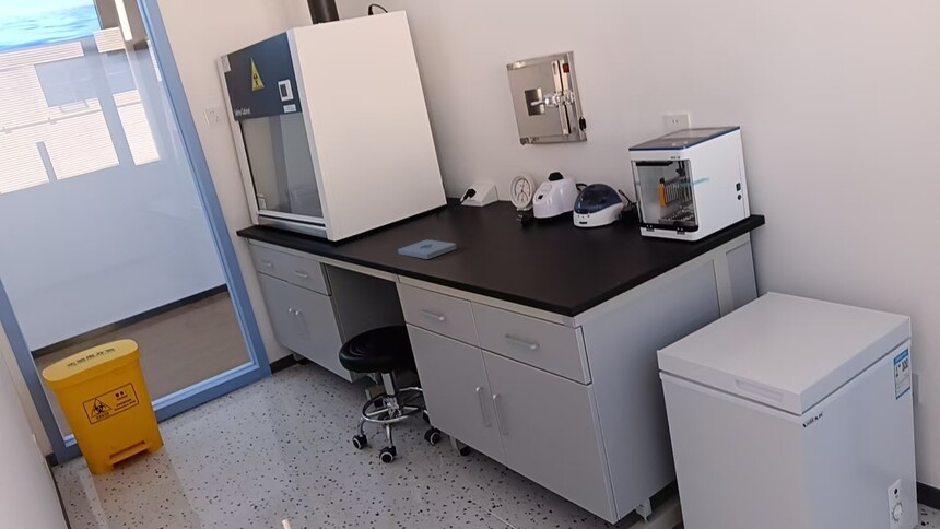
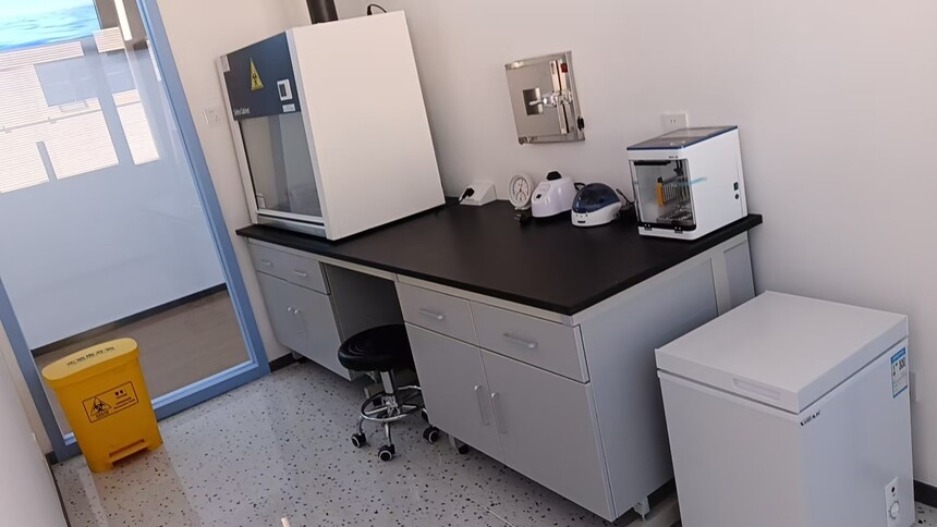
- notepad [397,238,457,260]
